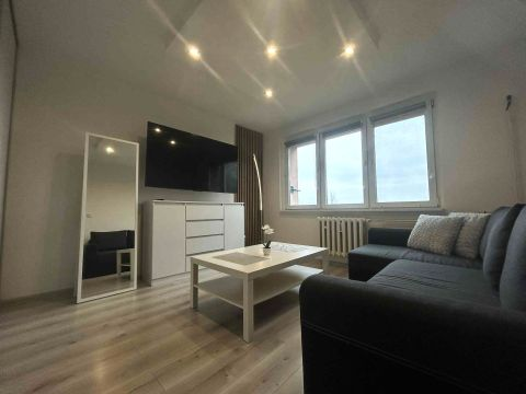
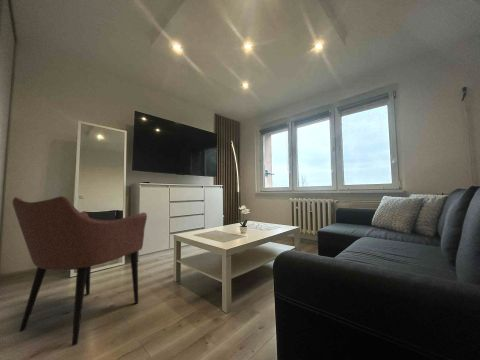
+ armchair [11,196,148,346]
